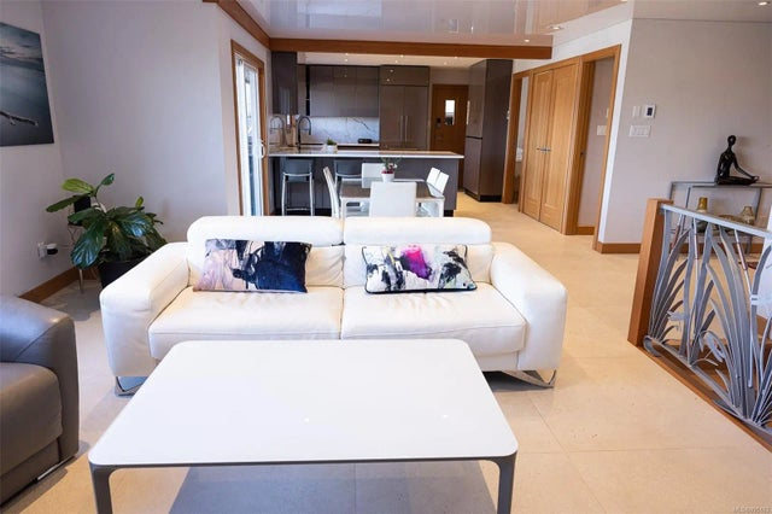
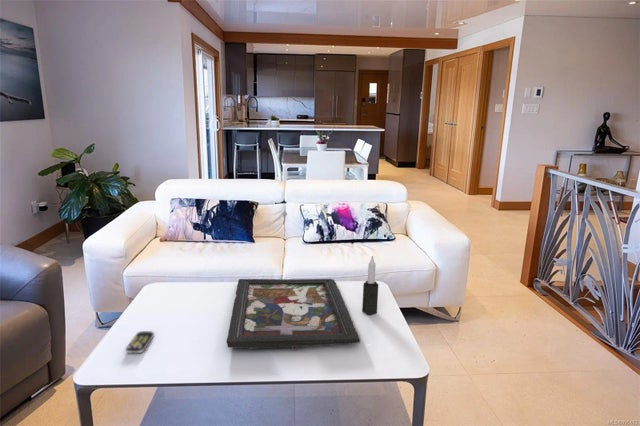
+ remote control [125,330,155,354]
+ candle [361,255,379,316]
+ board game [226,278,361,352]
